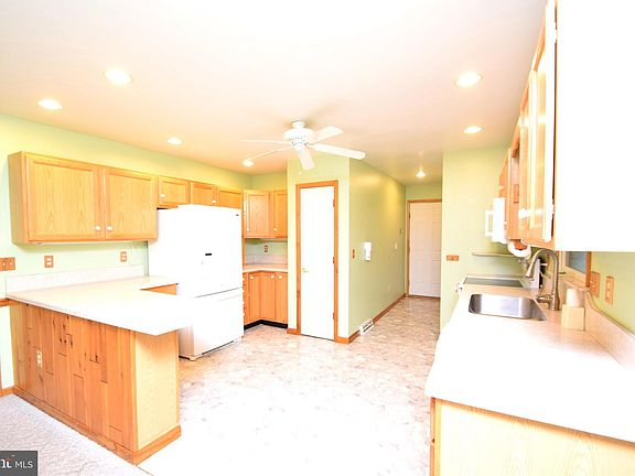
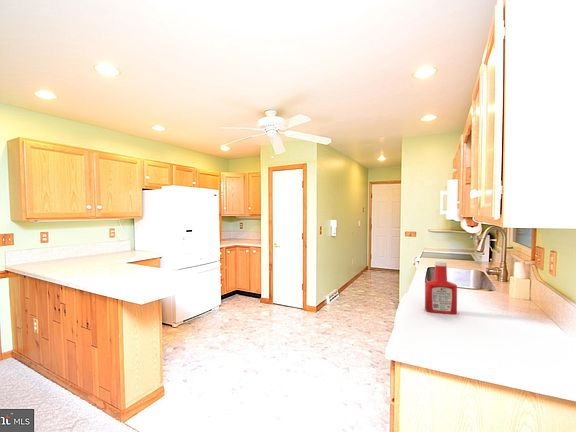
+ soap bottle [424,260,458,315]
